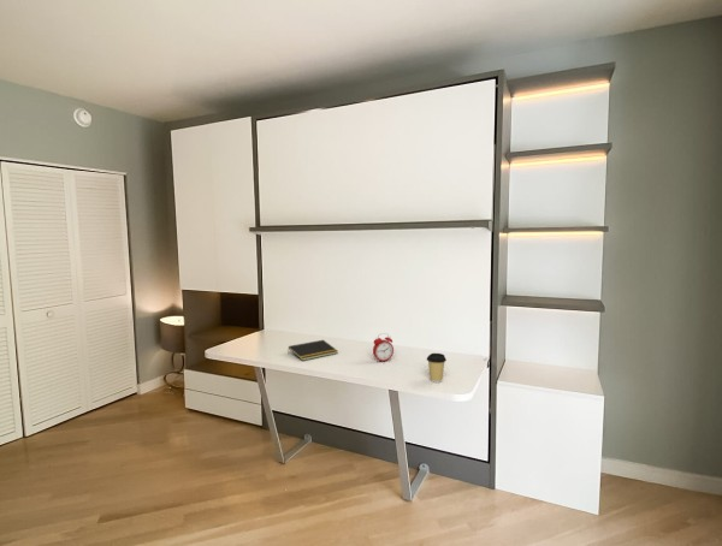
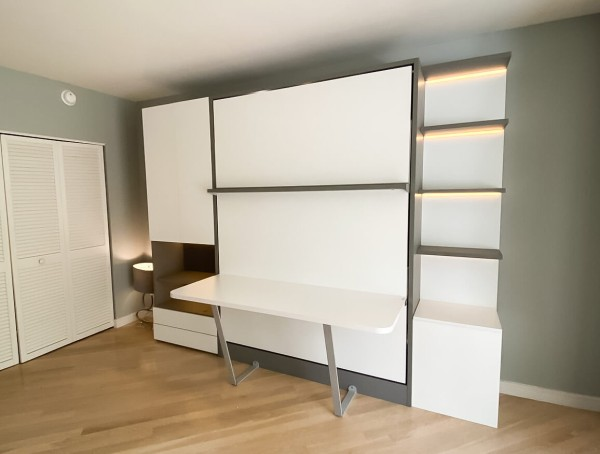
- notepad [286,339,339,362]
- coffee cup [426,352,448,384]
- alarm clock [372,332,395,362]
